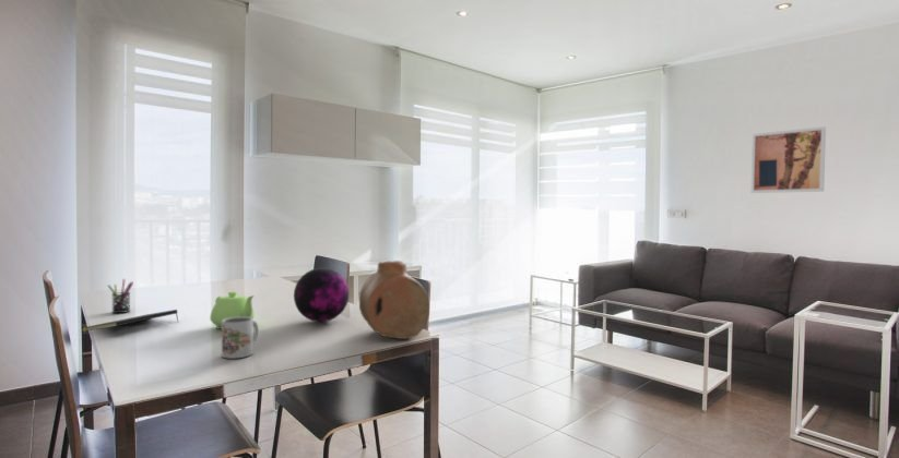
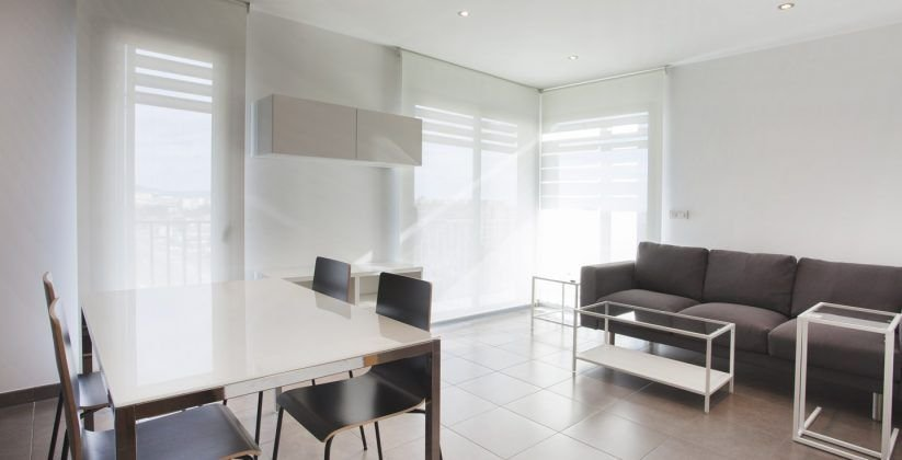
- notepad [81,309,179,333]
- wall art [749,125,827,194]
- teakettle [209,290,256,329]
- pen holder [107,278,134,314]
- mug [221,317,259,360]
- decorative orb [293,267,351,323]
- vase [358,260,430,340]
